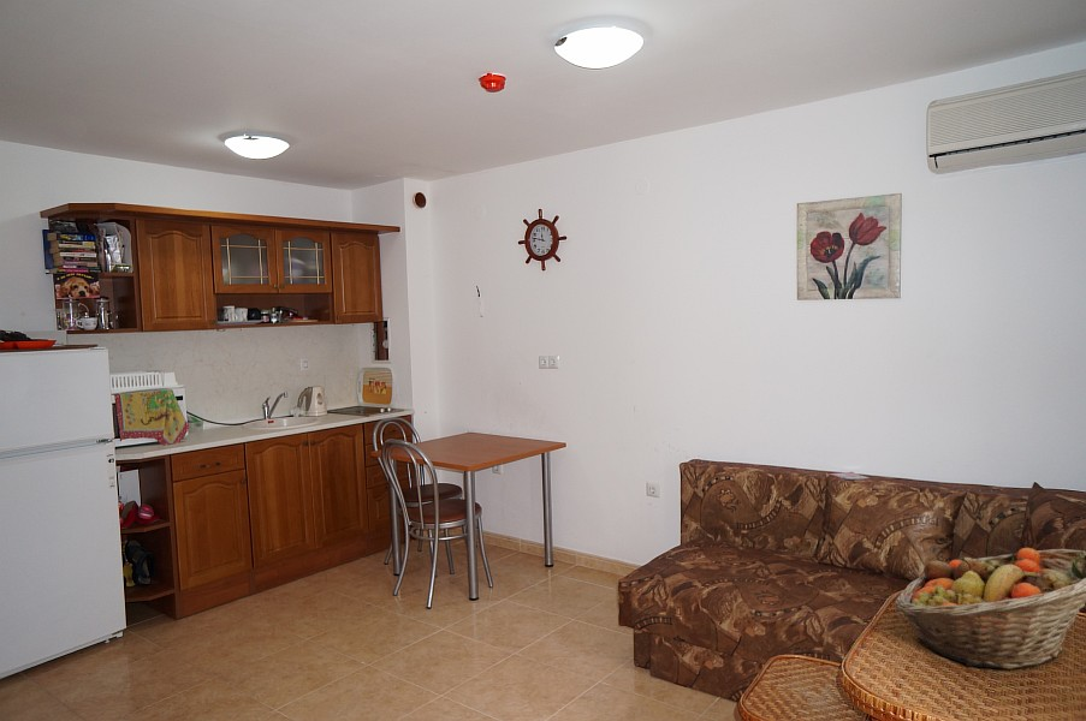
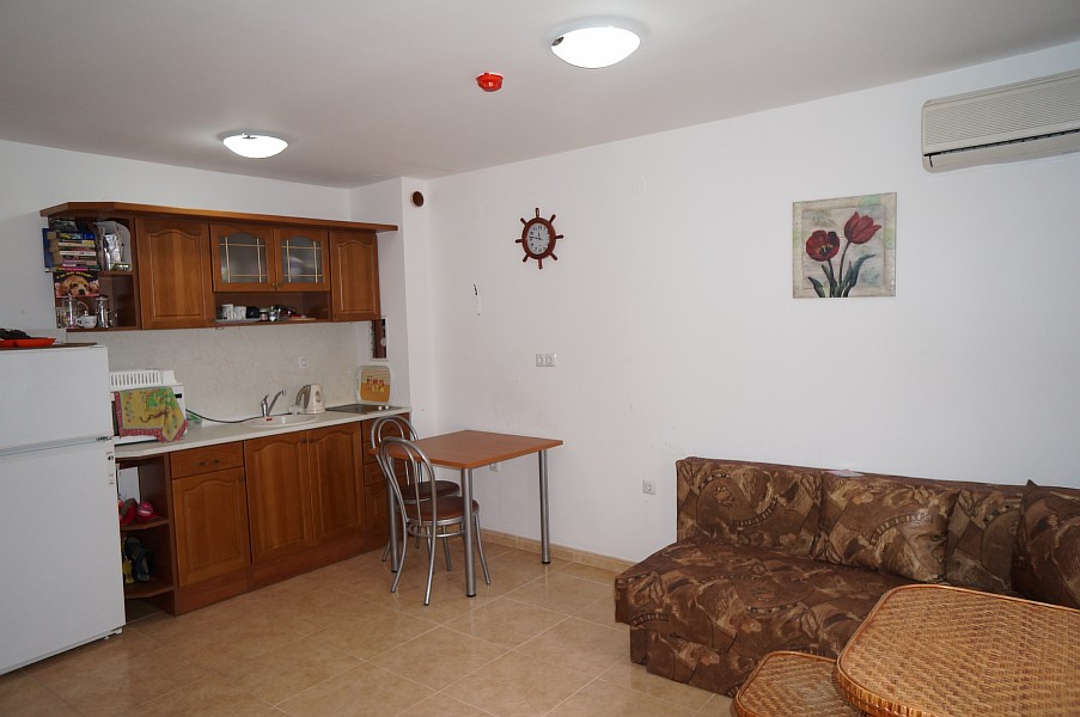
- fruit basket [894,547,1086,671]
